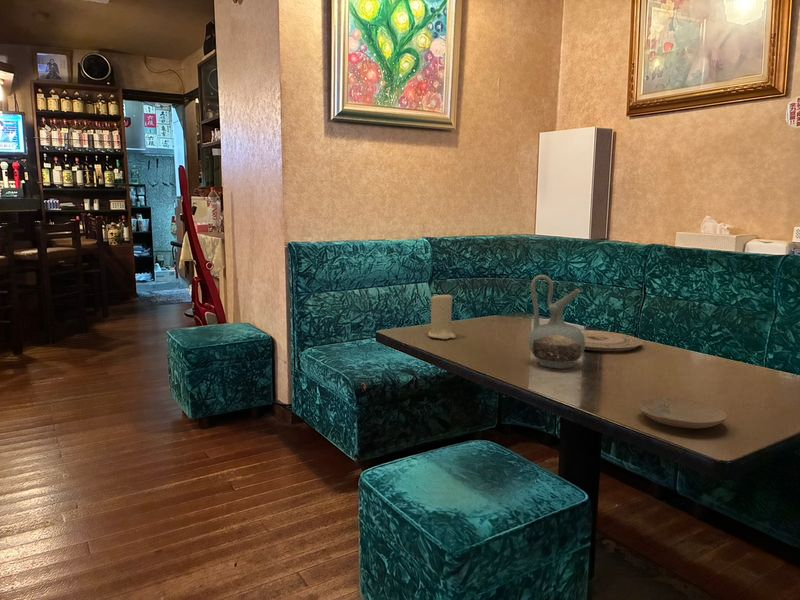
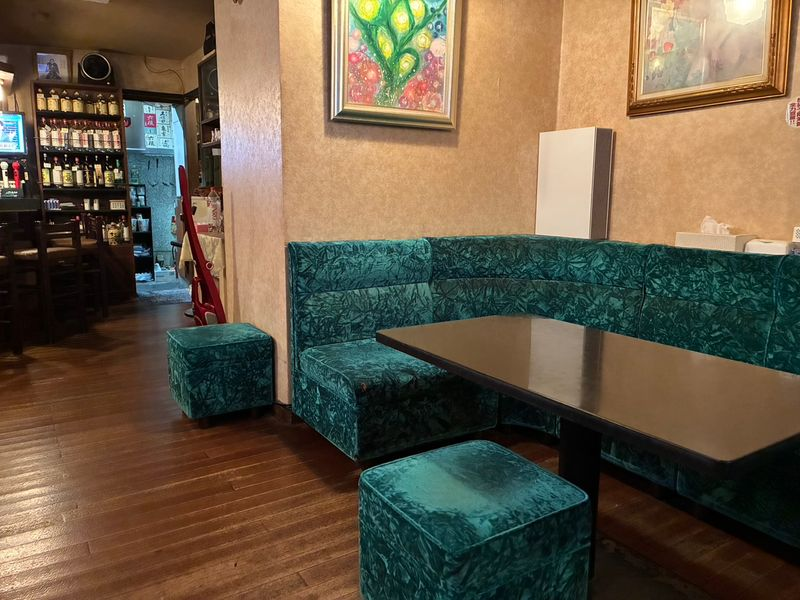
- candle [427,291,457,340]
- plate [637,397,729,430]
- plate [580,329,644,352]
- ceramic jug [528,274,585,369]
